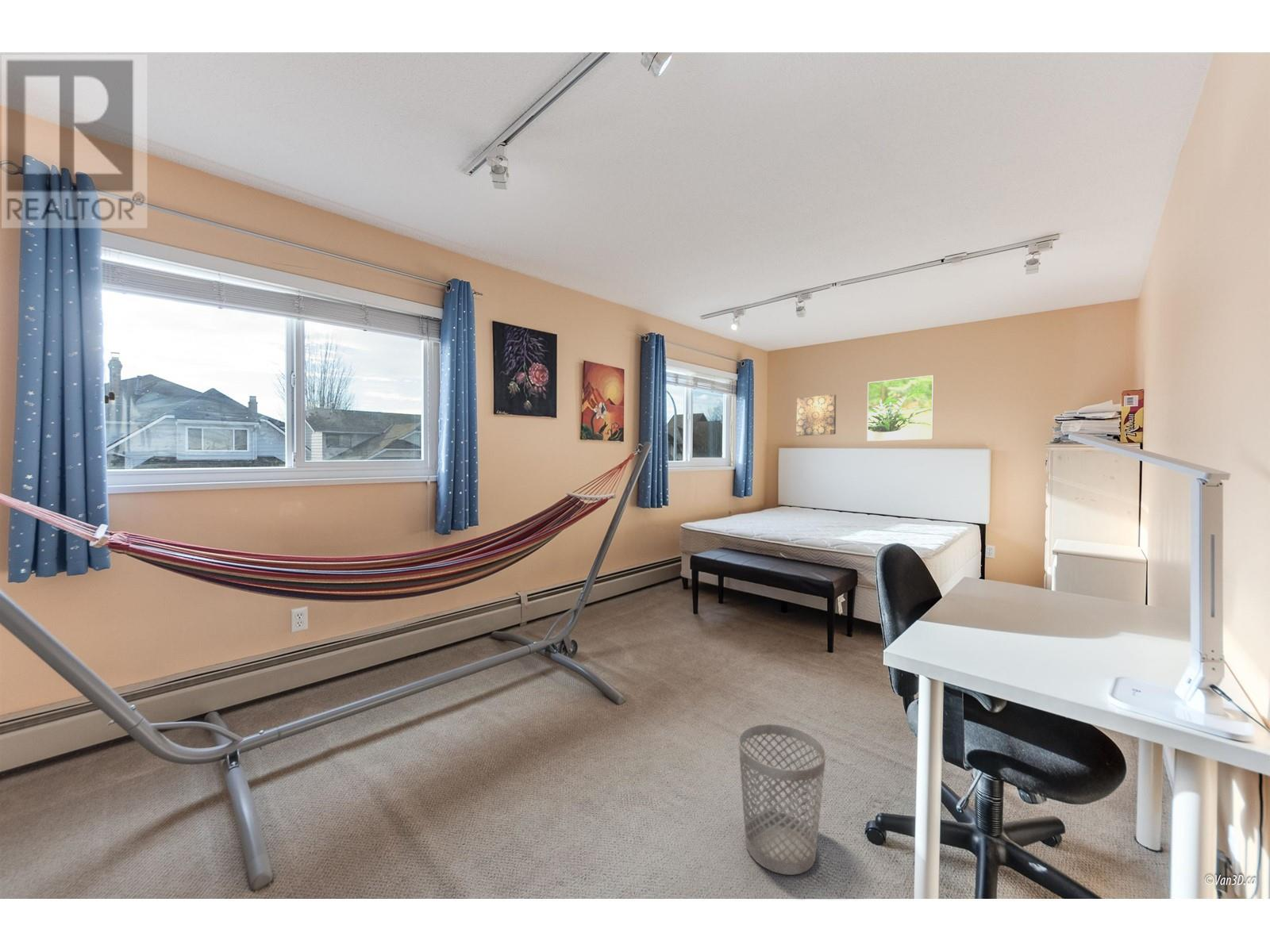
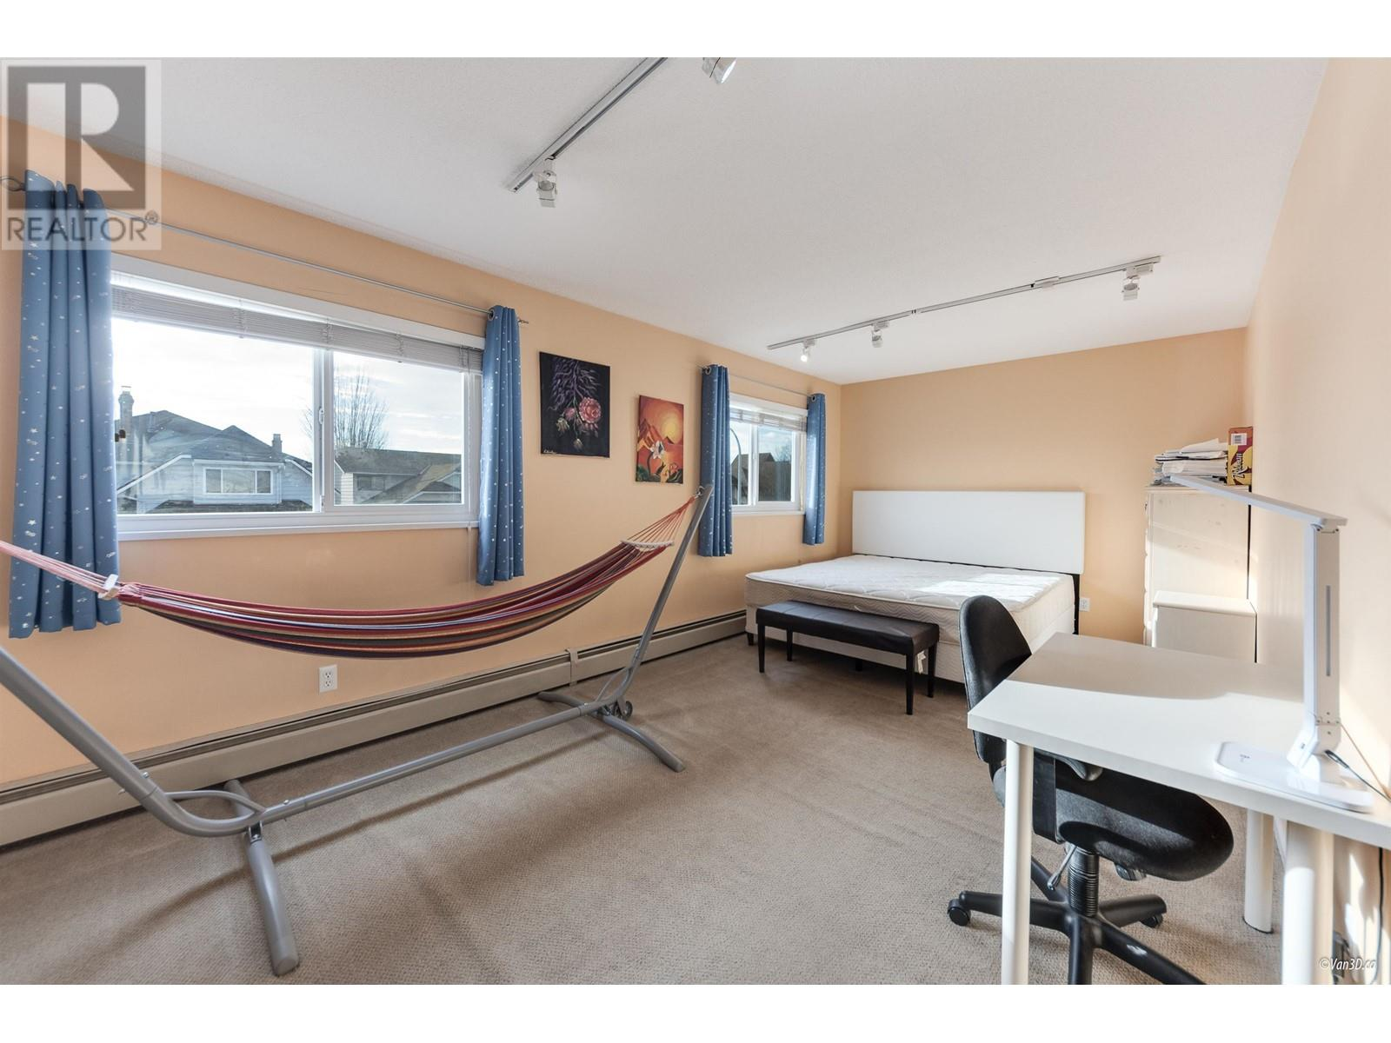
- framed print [866,374,934,442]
- wastebasket [737,724,826,876]
- wall art [796,393,837,436]
